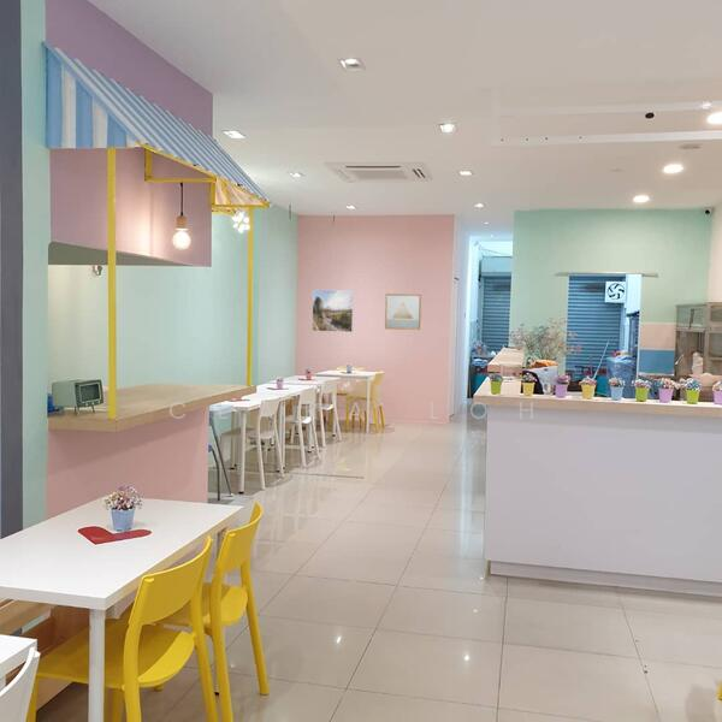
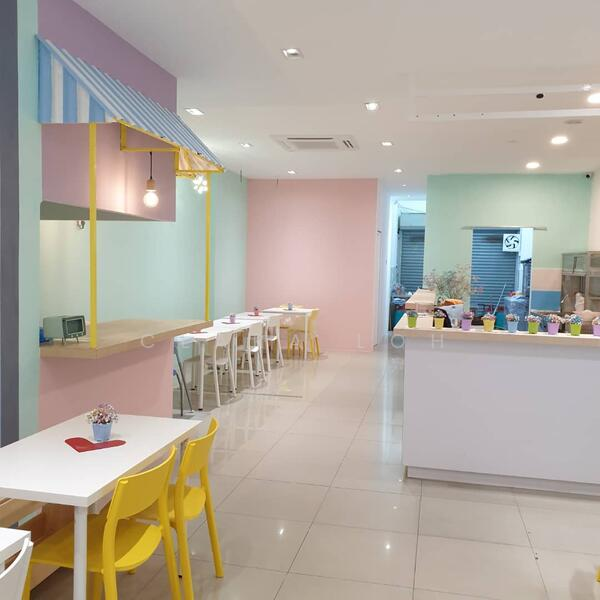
- wall art [384,292,422,331]
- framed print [310,289,355,333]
